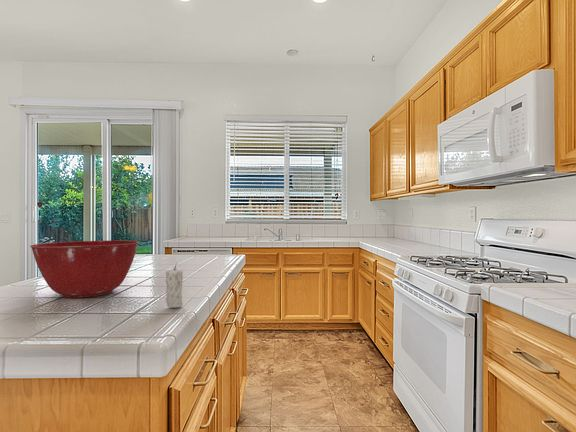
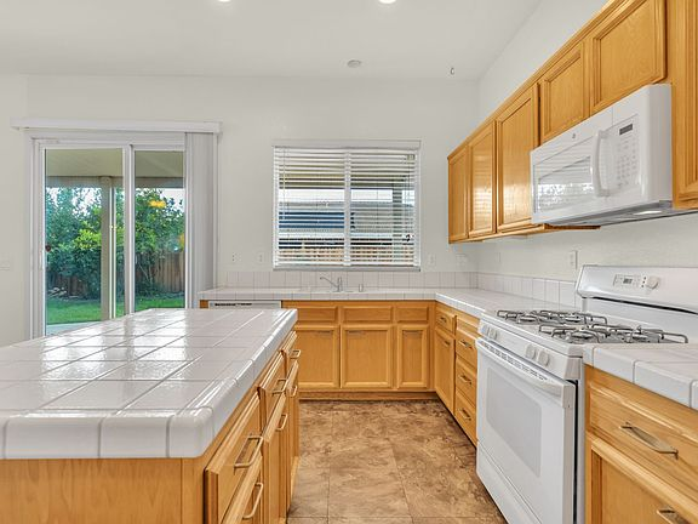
- candle [165,262,184,309]
- mixing bowl [29,239,140,299]
